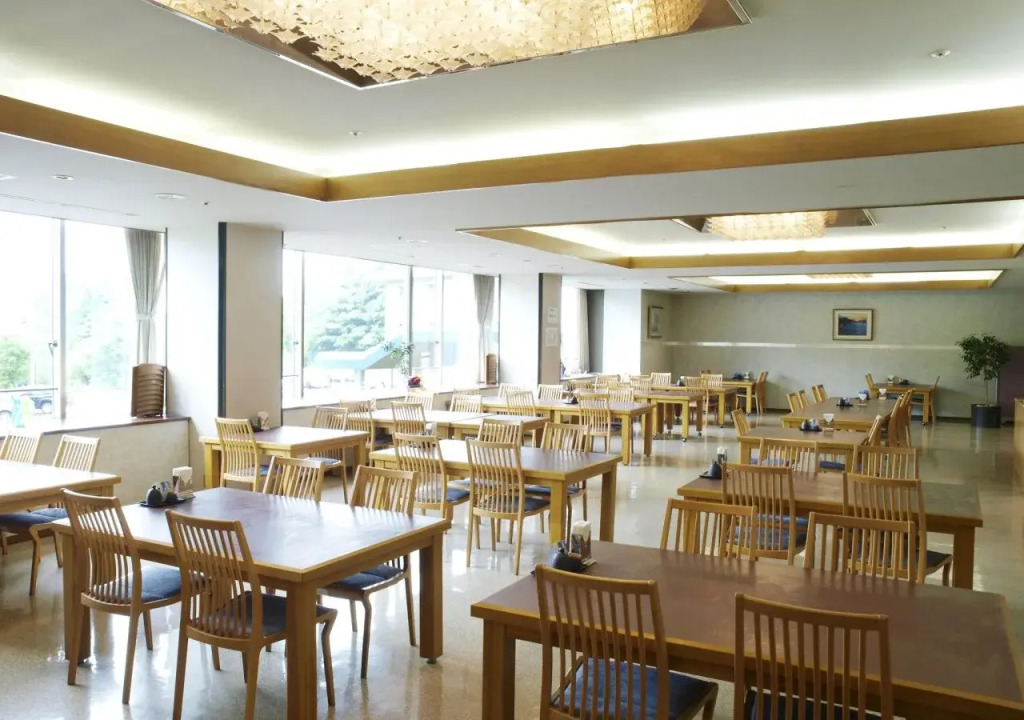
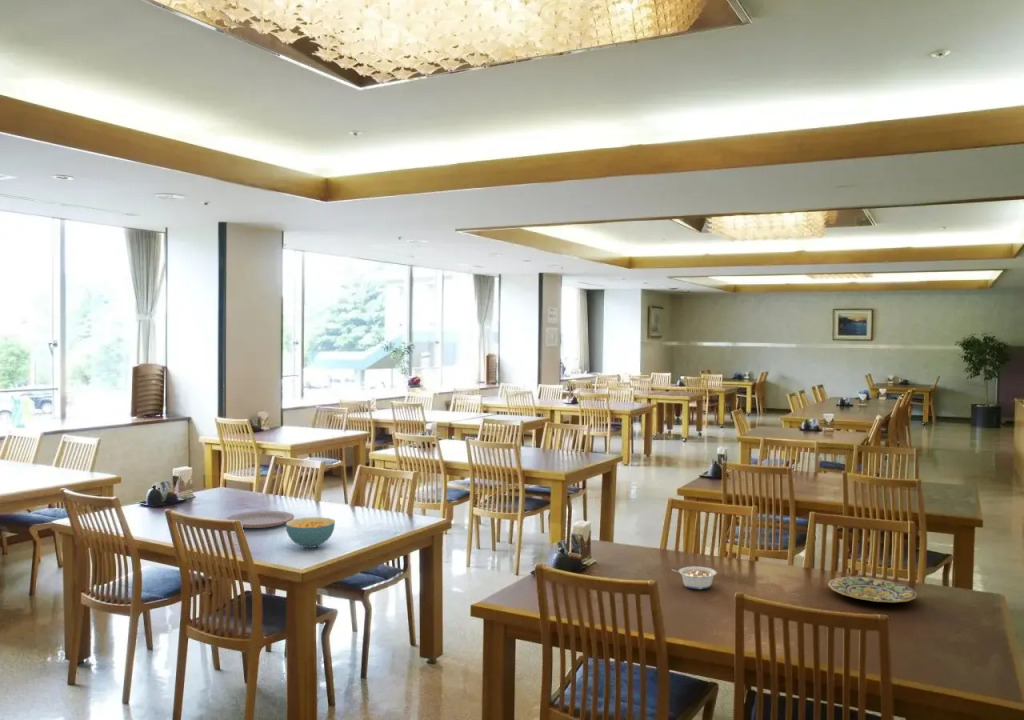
+ legume [672,565,718,590]
+ cereal bowl [285,516,336,549]
+ plate [827,576,918,603]
+ plate [226,510,295,529]
